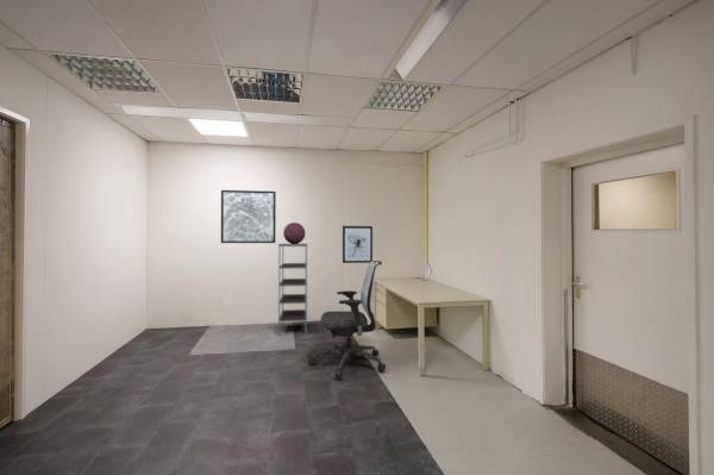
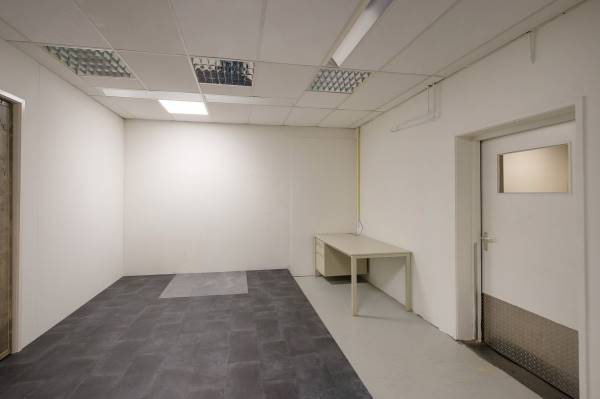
- decorative globe [282,221,307,244]
- office chair [307,260,387,380]
- shelving unit [277,243,308,336]
- wall art [220,189,277,244]
- wall art [342,225,374,264]
